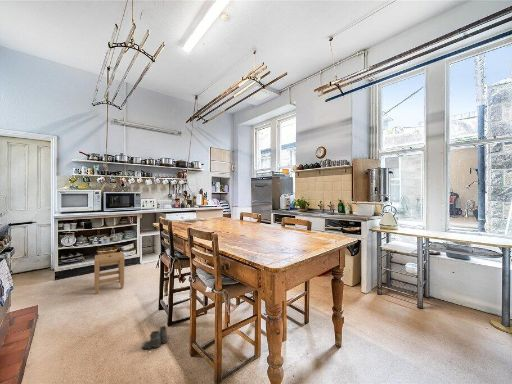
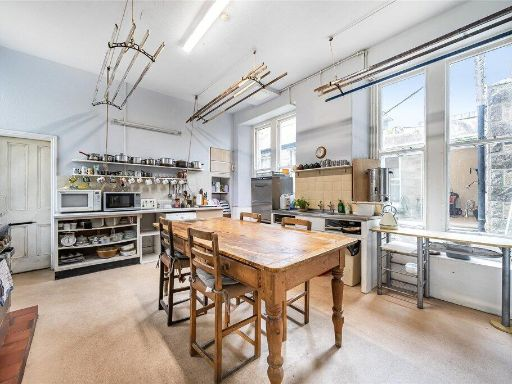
- boots [141,324,169,350]
- stool [93,251,125,295]
